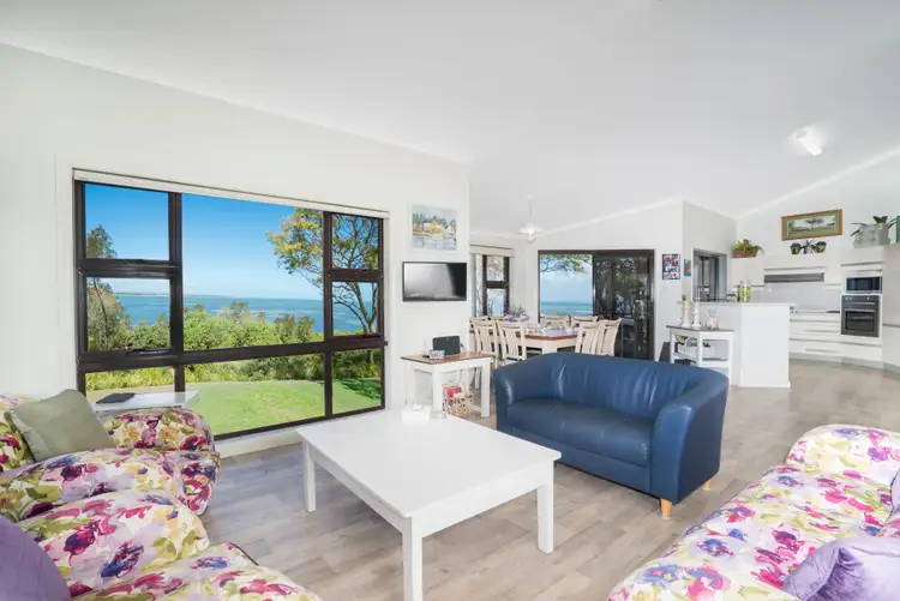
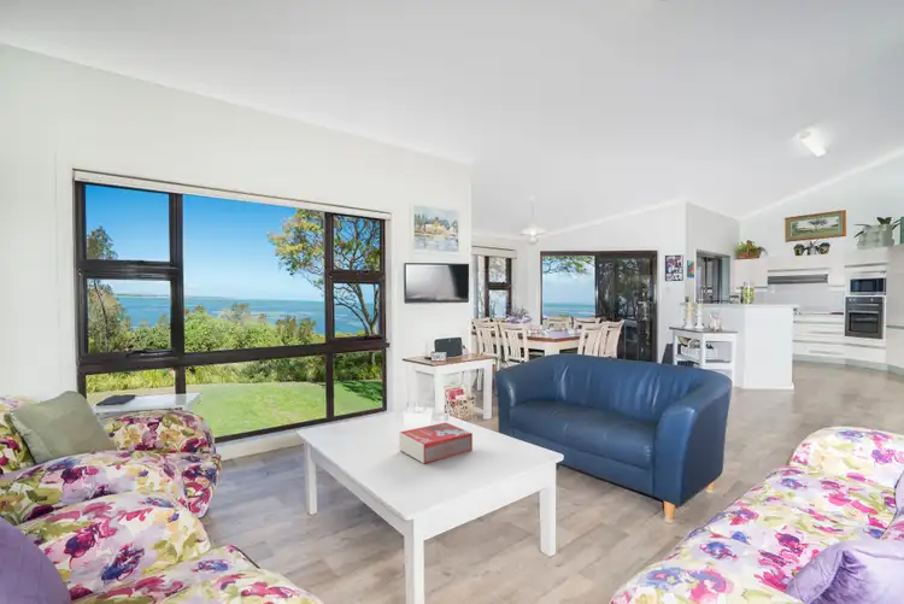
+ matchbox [398,422,474,464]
